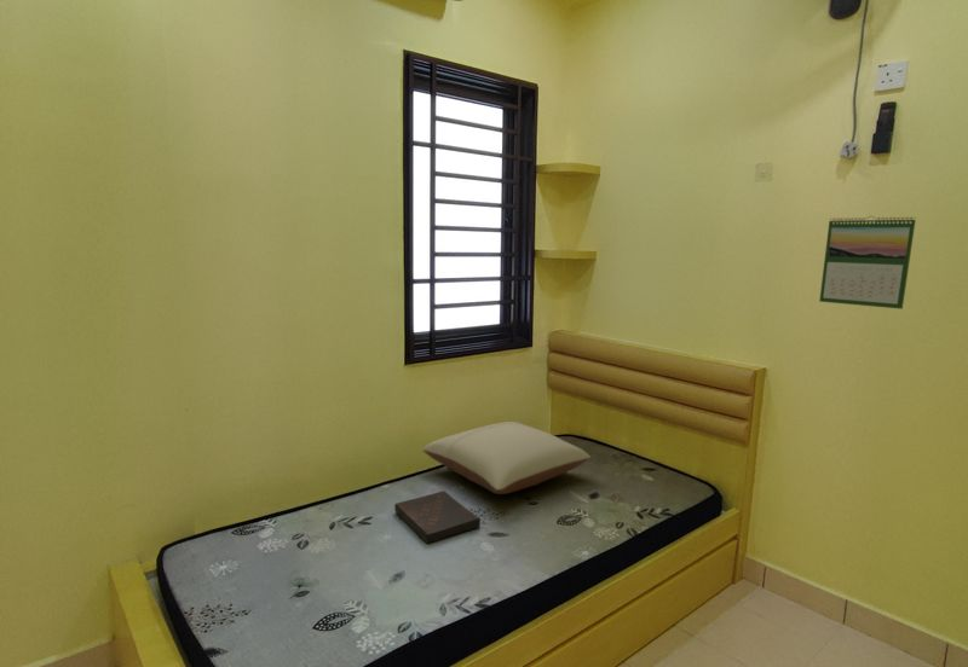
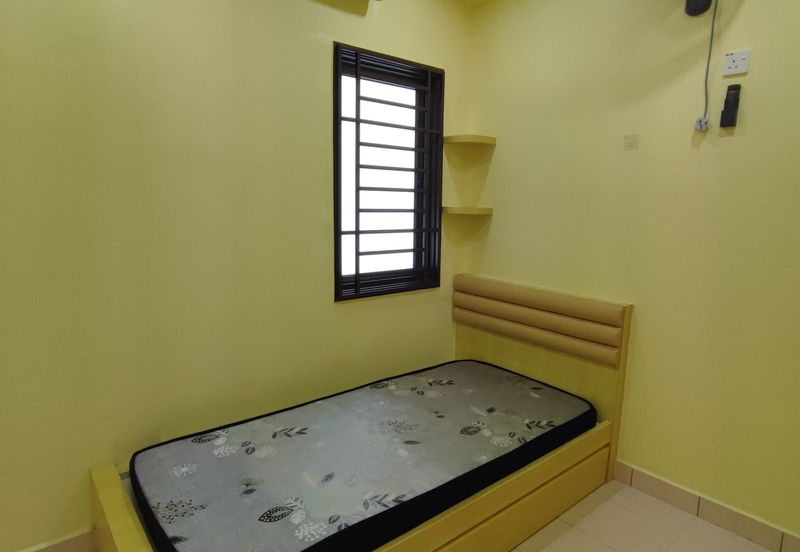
- pillow [421,420,592,495]
- calendar [818,215,917,311]
- book [393,489,482,545]
